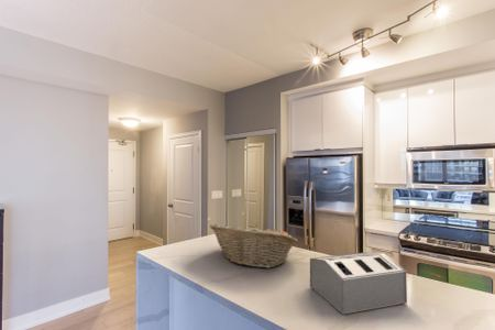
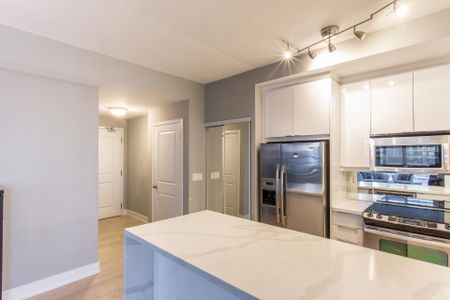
- toaster [309,252,408,316]
- fruit basket [209,222,299,270]
